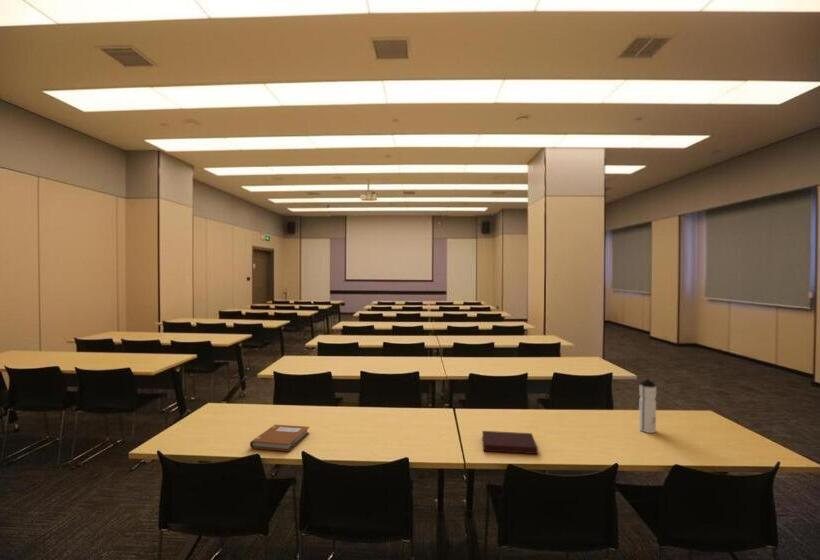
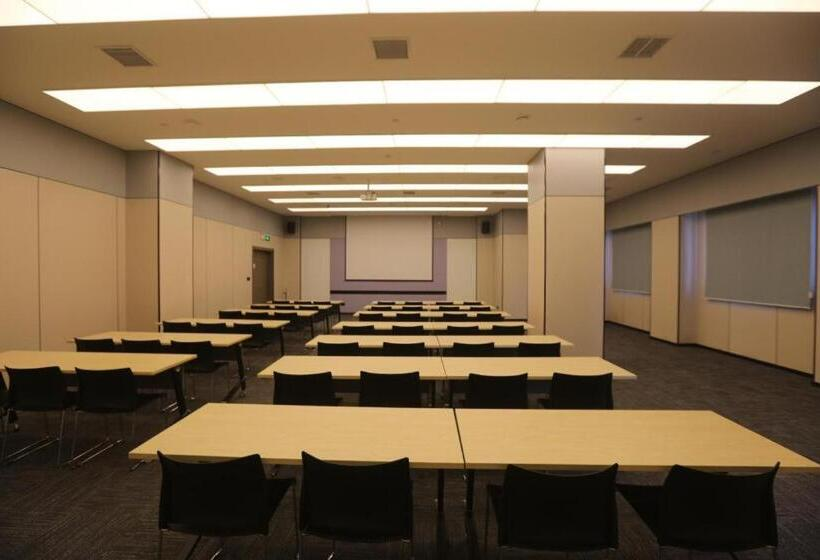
- notebook [249,424,310,452]
- notebook [481,430,539,455]
- water bottle [638,377,657,434]
